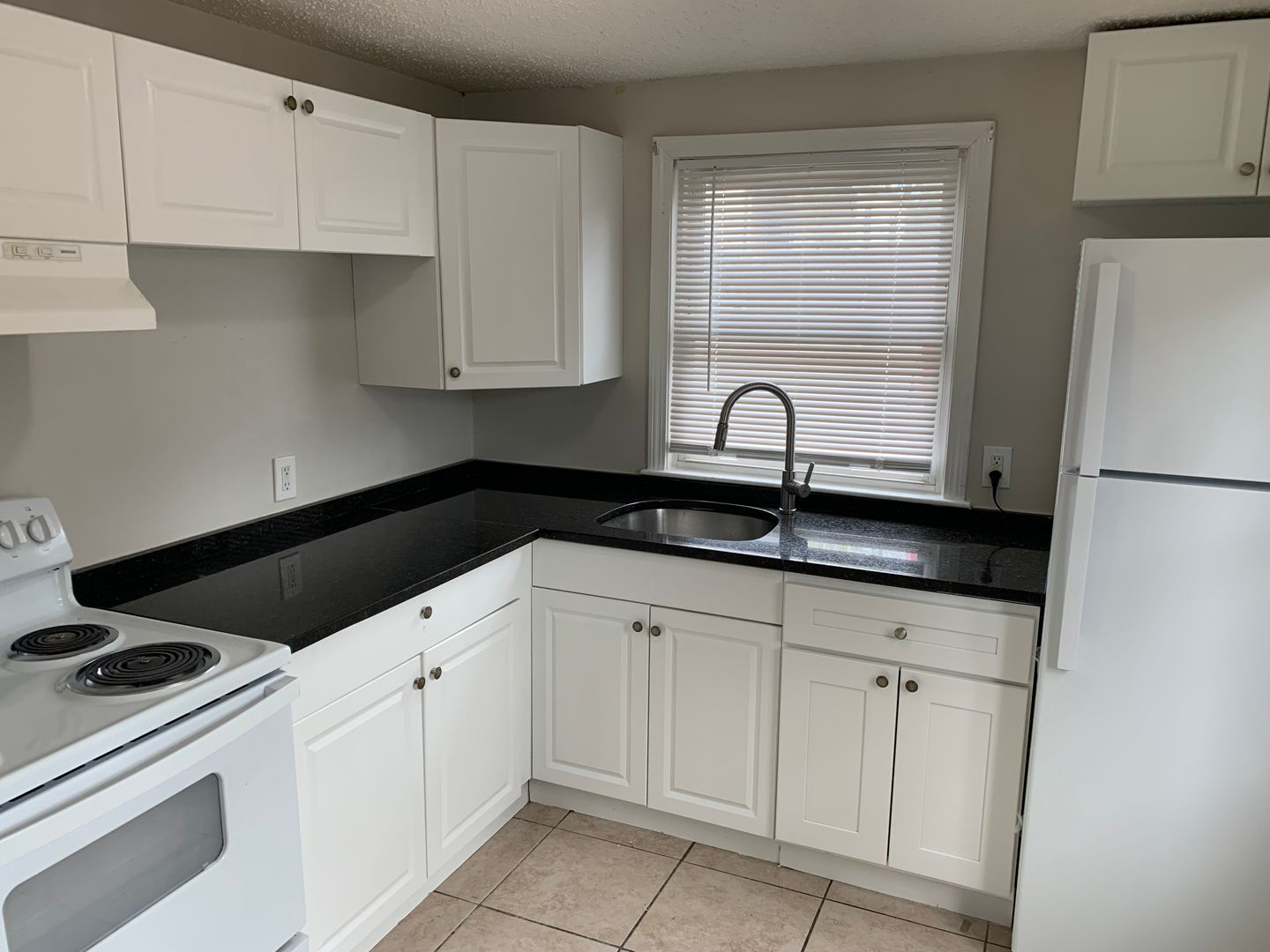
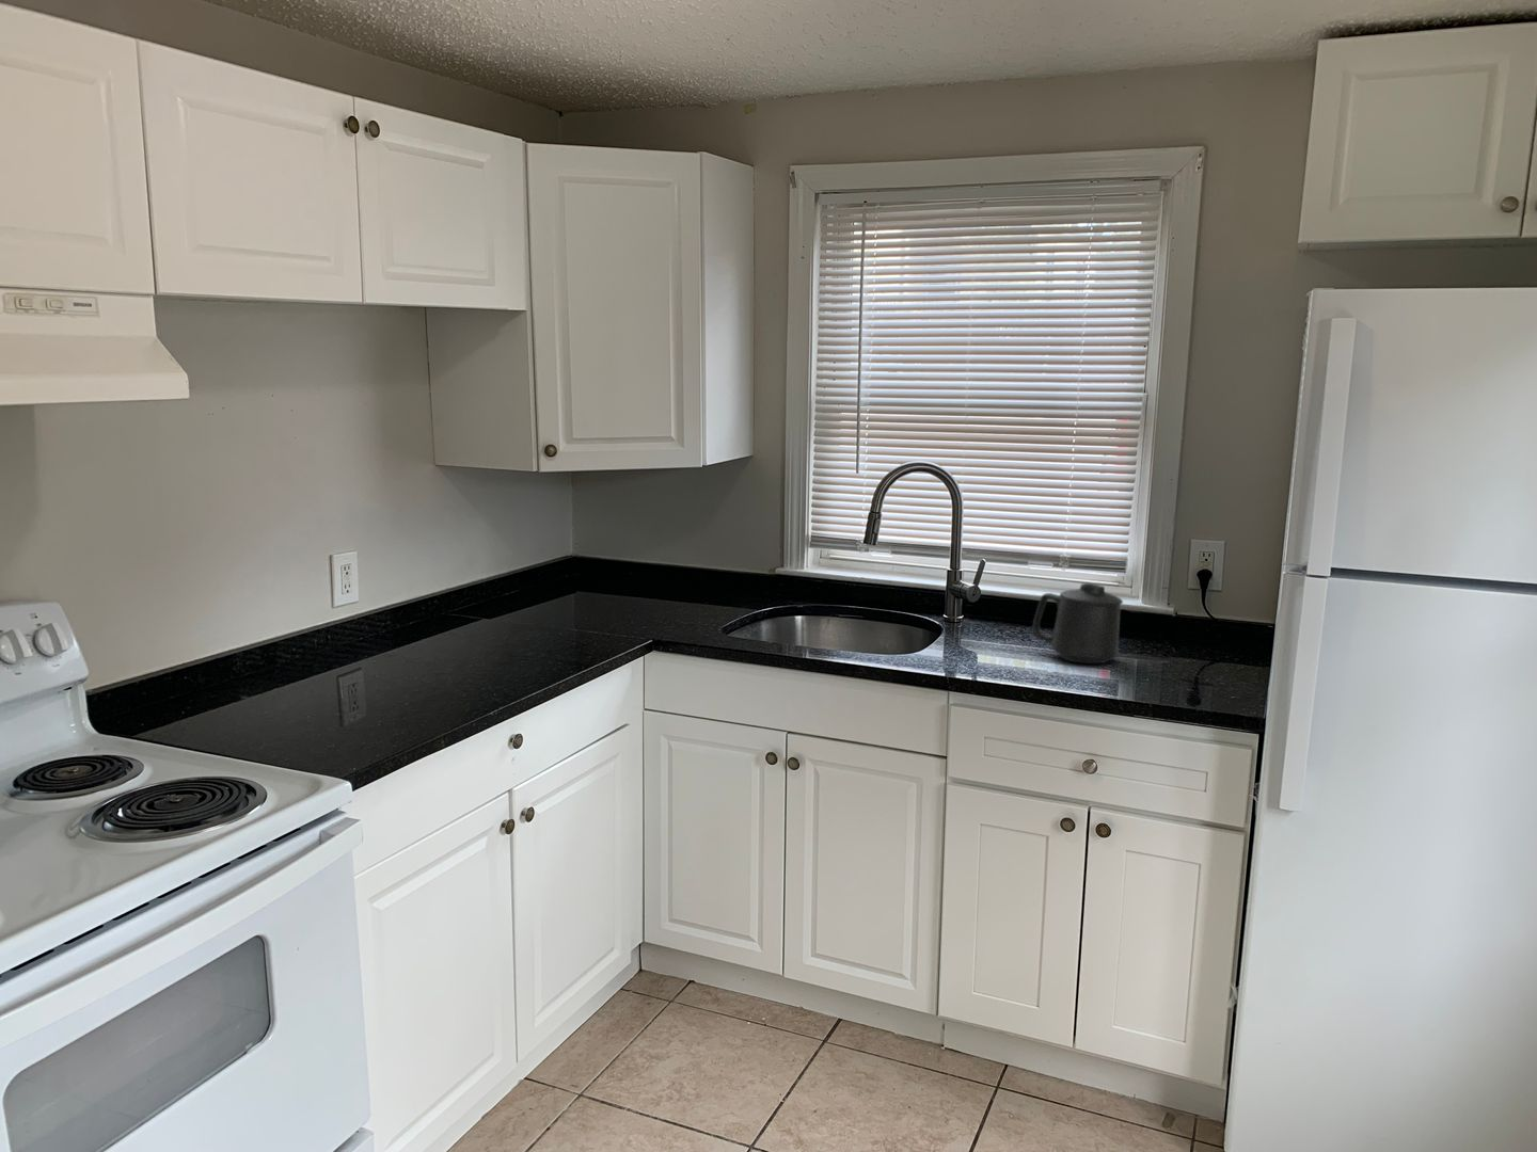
+ mug [1031,582,1124,664]
